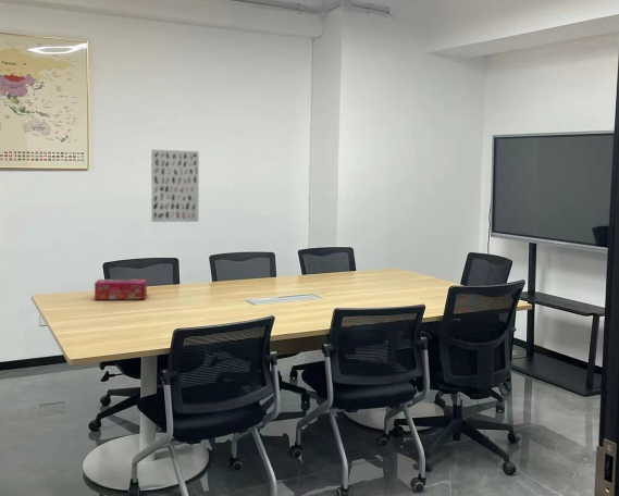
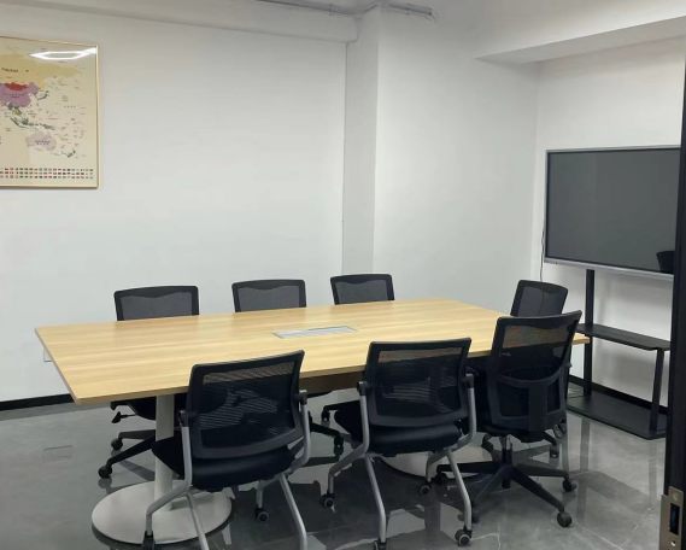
- tissue box [94,278,148,300]
- wall art [150,148,200,223]
